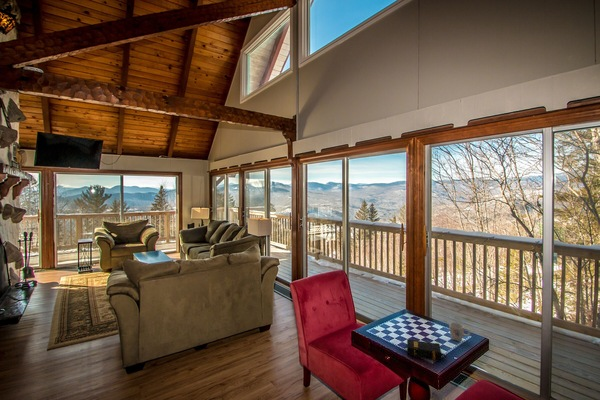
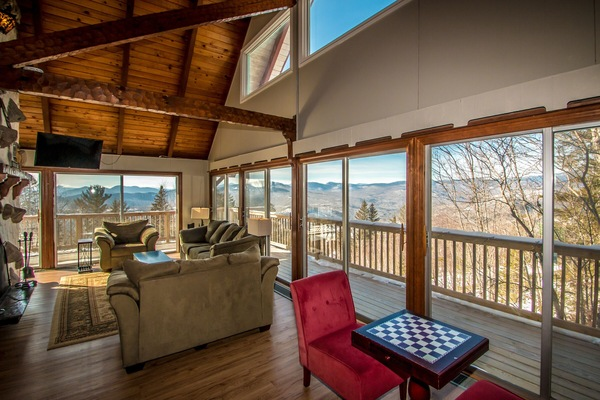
- mug [448,322,471,342]
- book [406,338,448,362]
